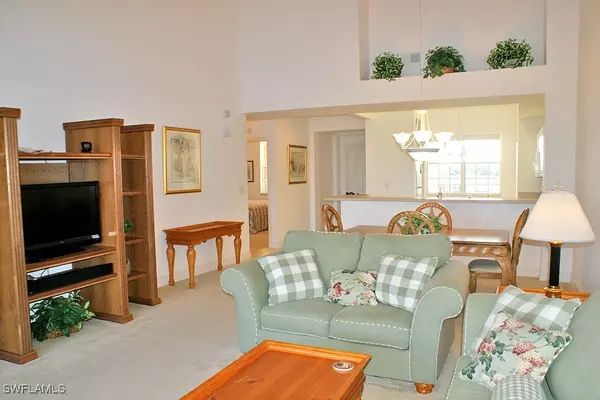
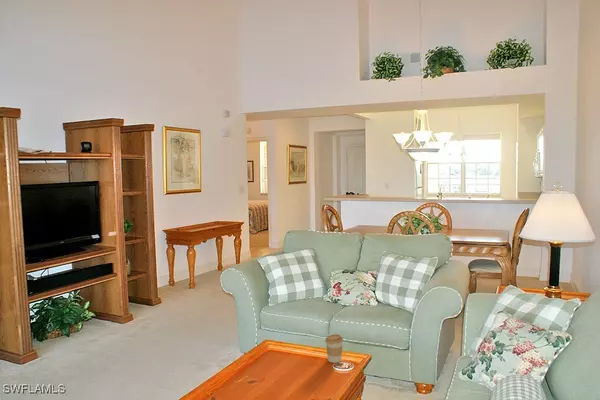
+ coffee cup [324,333,344,364]
